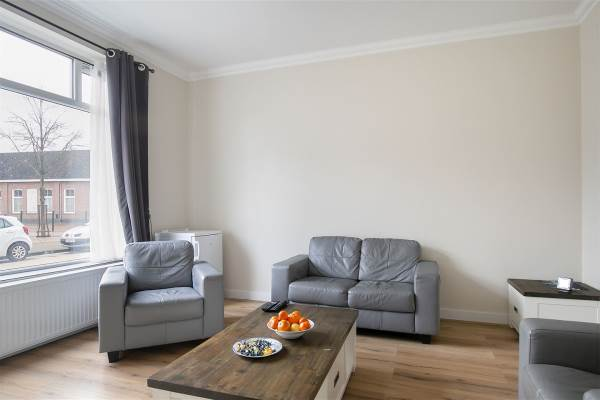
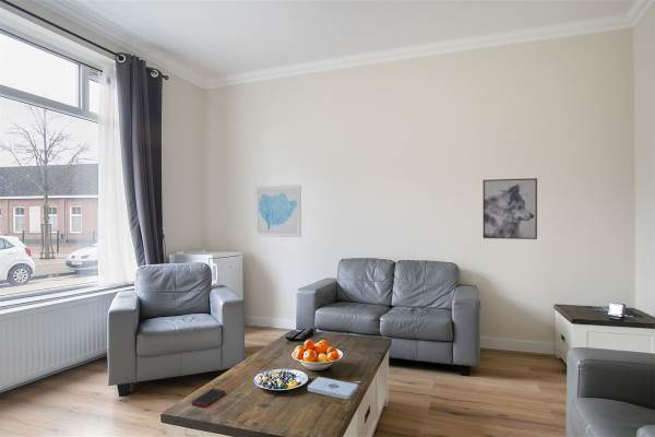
+ wall art [483,177,538,240]
+ wall art [253,184,302,238]
+ notepad [307,376,359,400]
+ cell phone [191,388,226,408]
